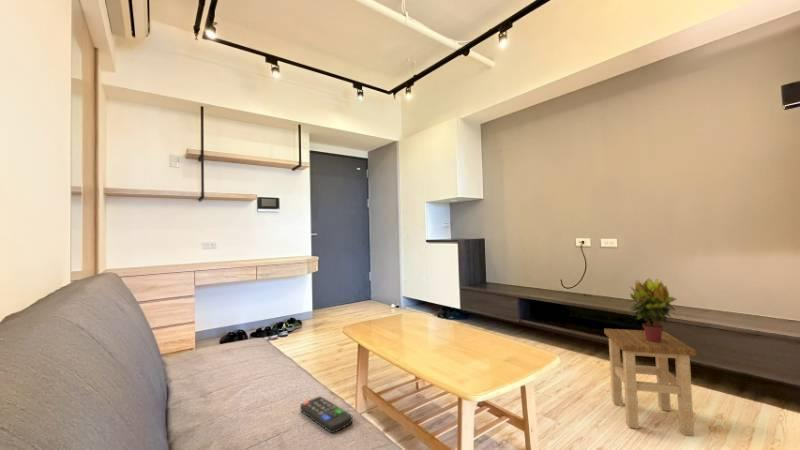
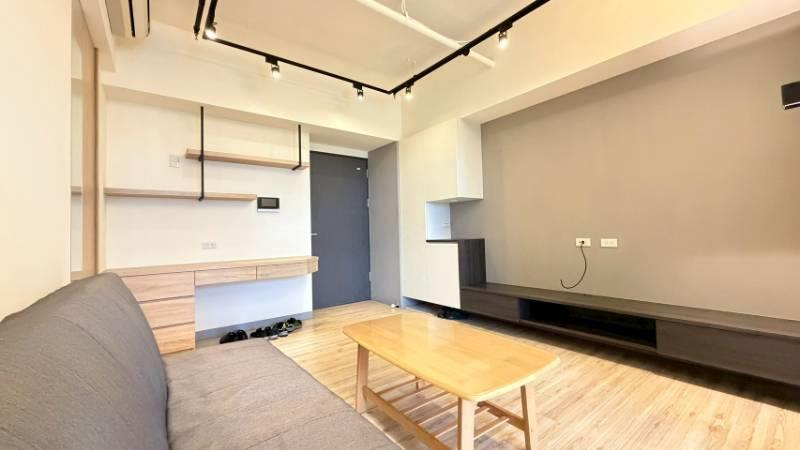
- remote control [299,395,354,434]
- potted plant [628,277,681,342]
- stool [603,328,697,437]
